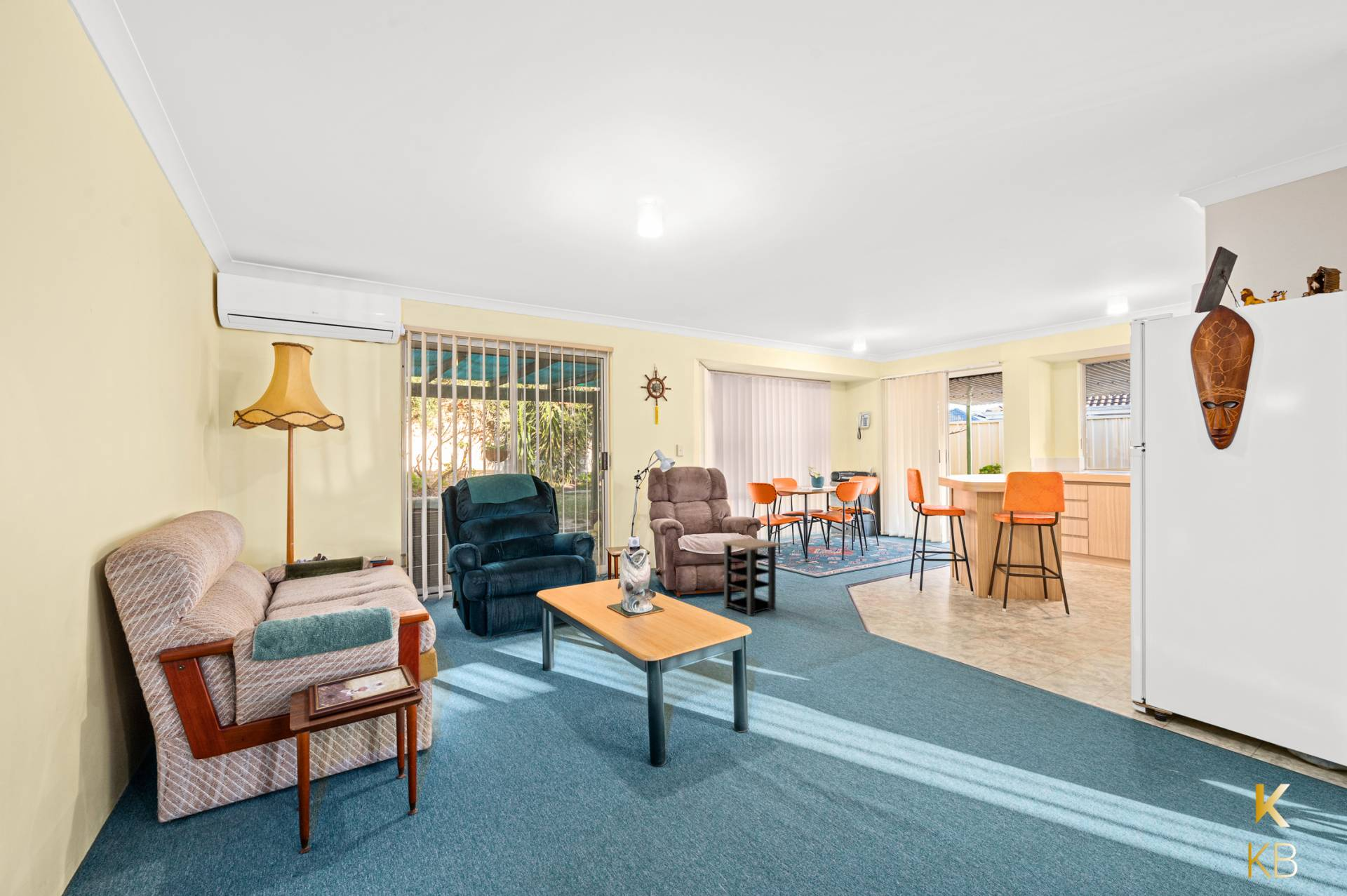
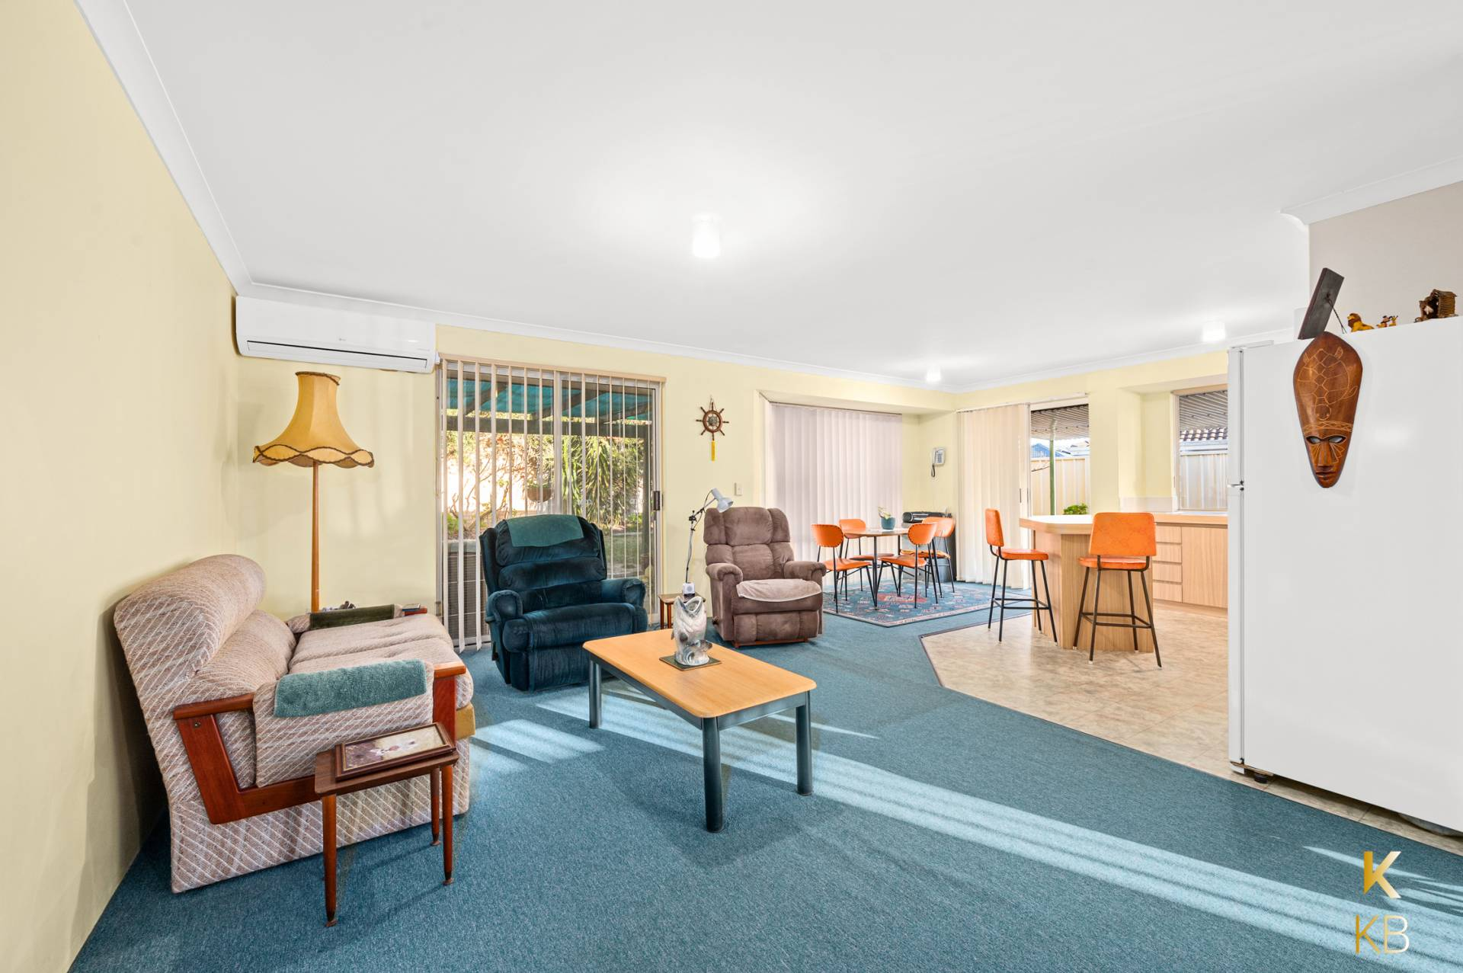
- side table [722,537,781,617]
